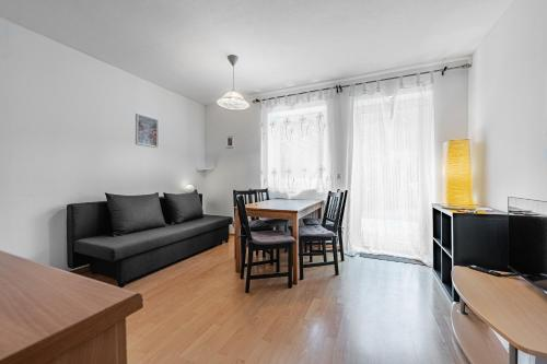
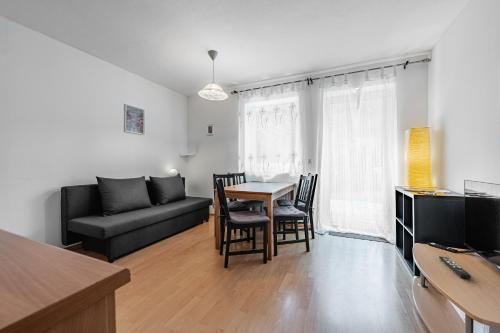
+ remote control [438,255,472,279]
